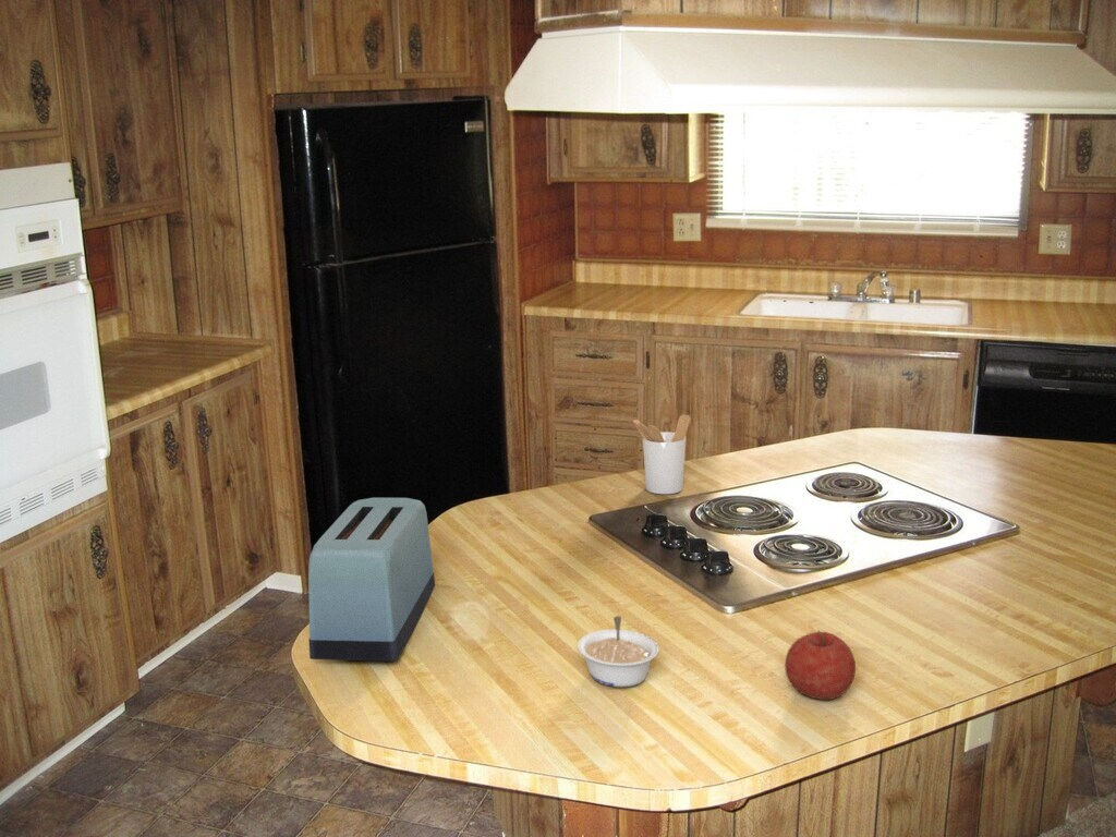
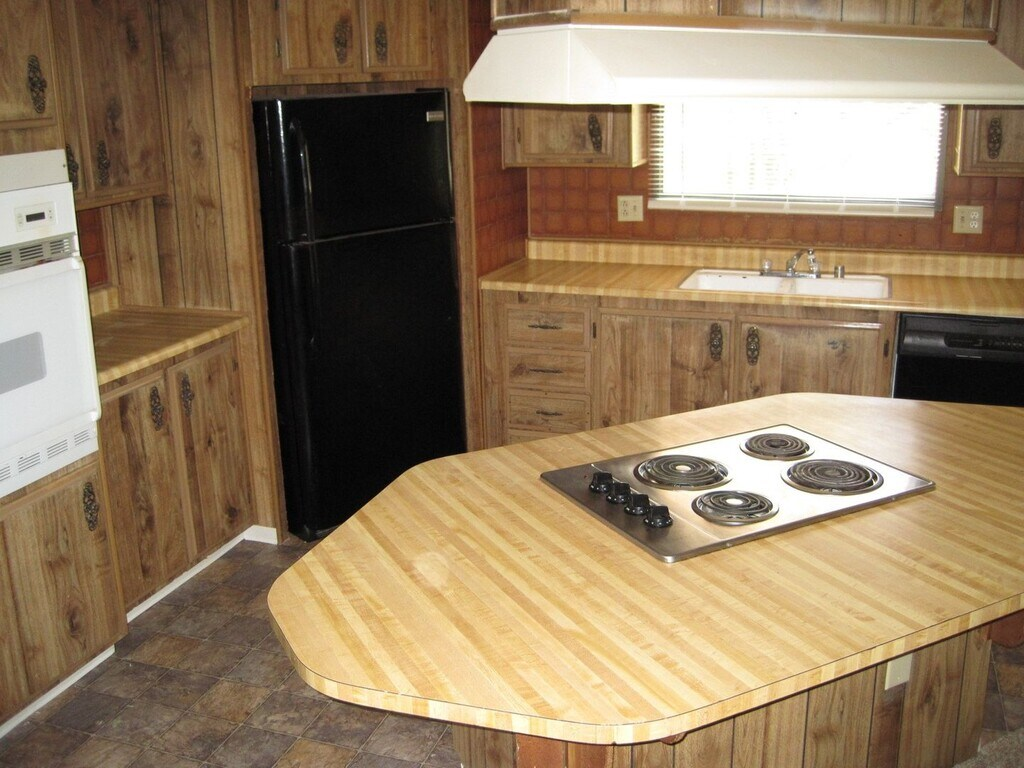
- legume [577,615,659,688]
- toaster [307,497,436,663]
- fruit [784,629,857,701]
- utensil holder [632,413,692,495]
